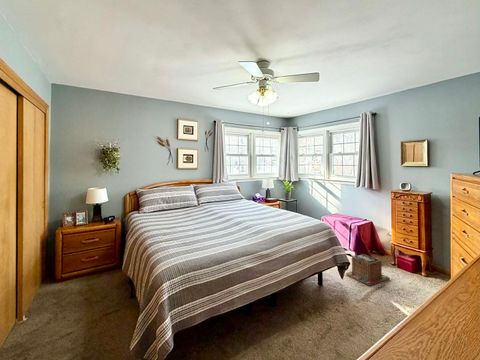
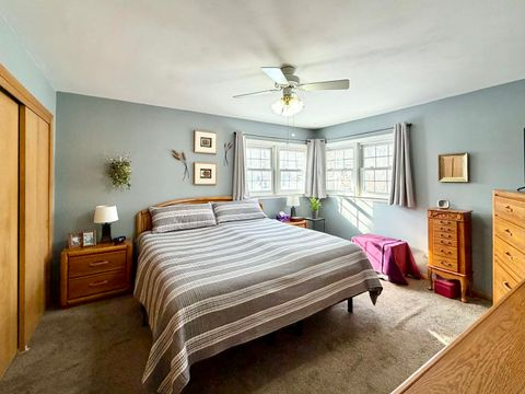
- laundry basket [345,253,391,287]
